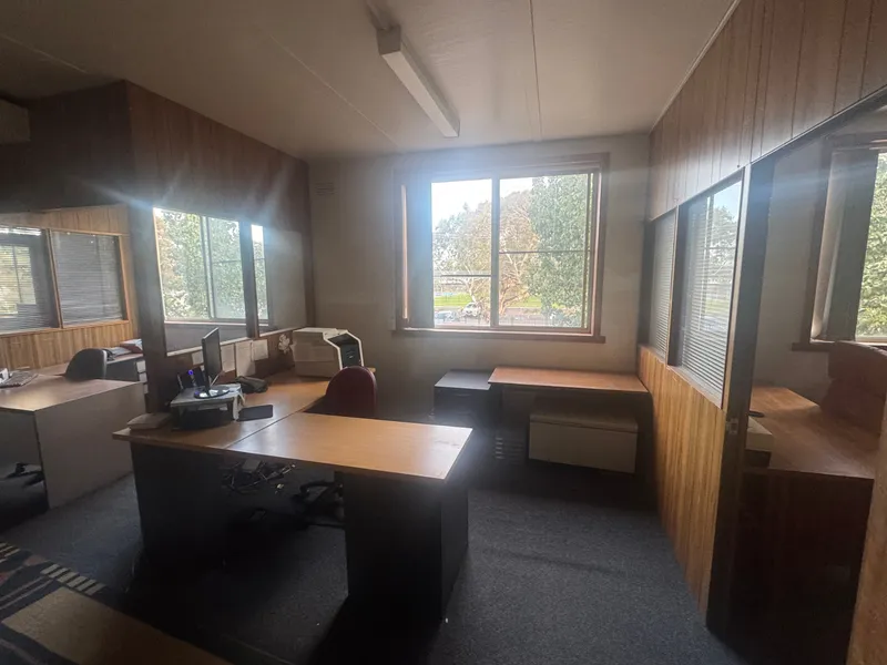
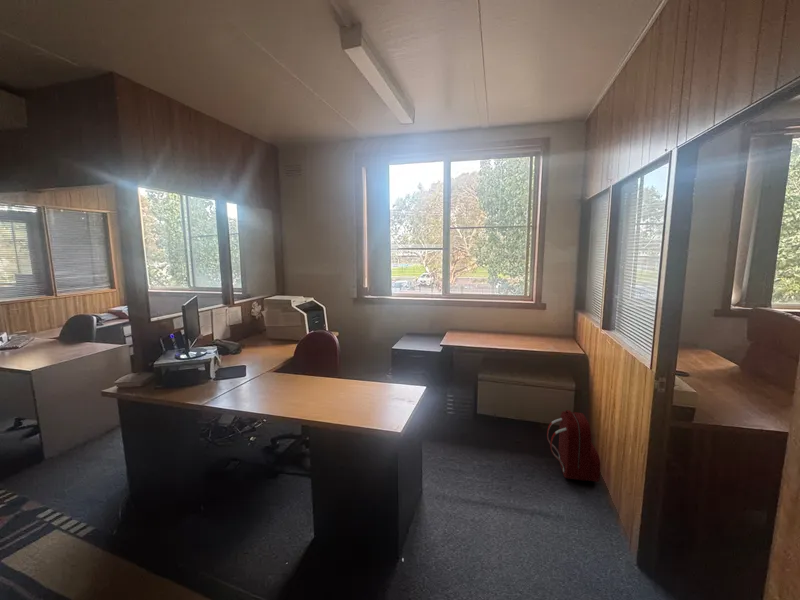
+ backpack [546,409,601,483]
